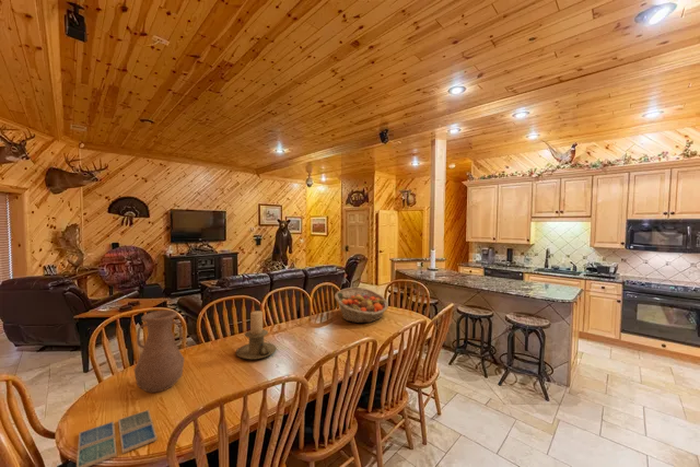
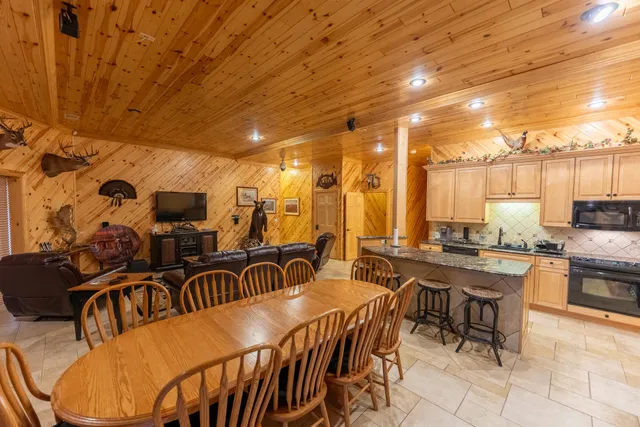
- candle holder [235,310,278,361]
- drink coaster [75,409,159,467]
- fruit basket [334,287,389,324]
- vase [133,310,186,394]
